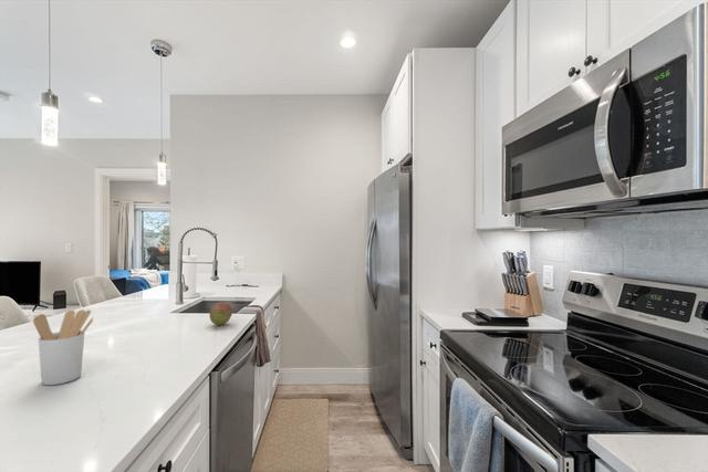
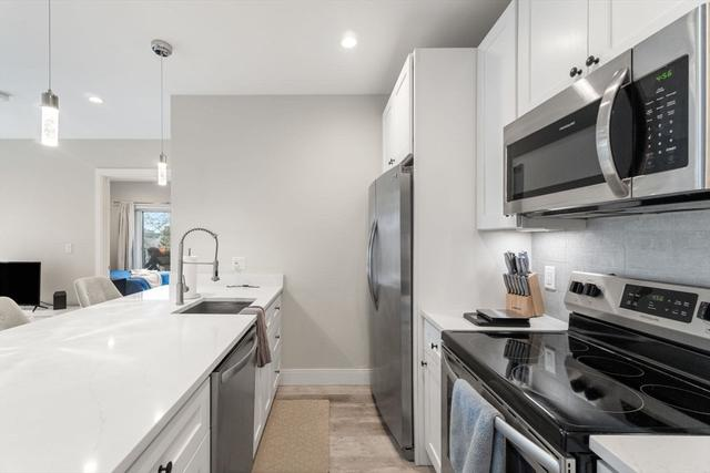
- utensil holder [32,308,94,386]
- fruit [209,301,233,326]
